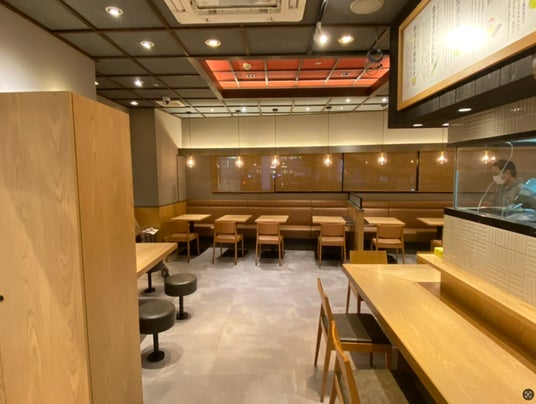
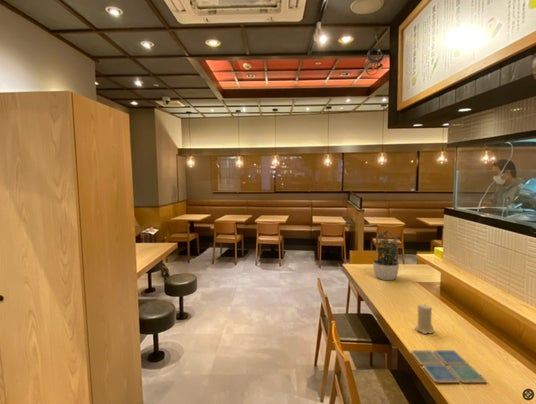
+ drink coaster [409,349,488,384]
+ potted plant [372,230,403,281]
+ candle [415,303,435,335]
